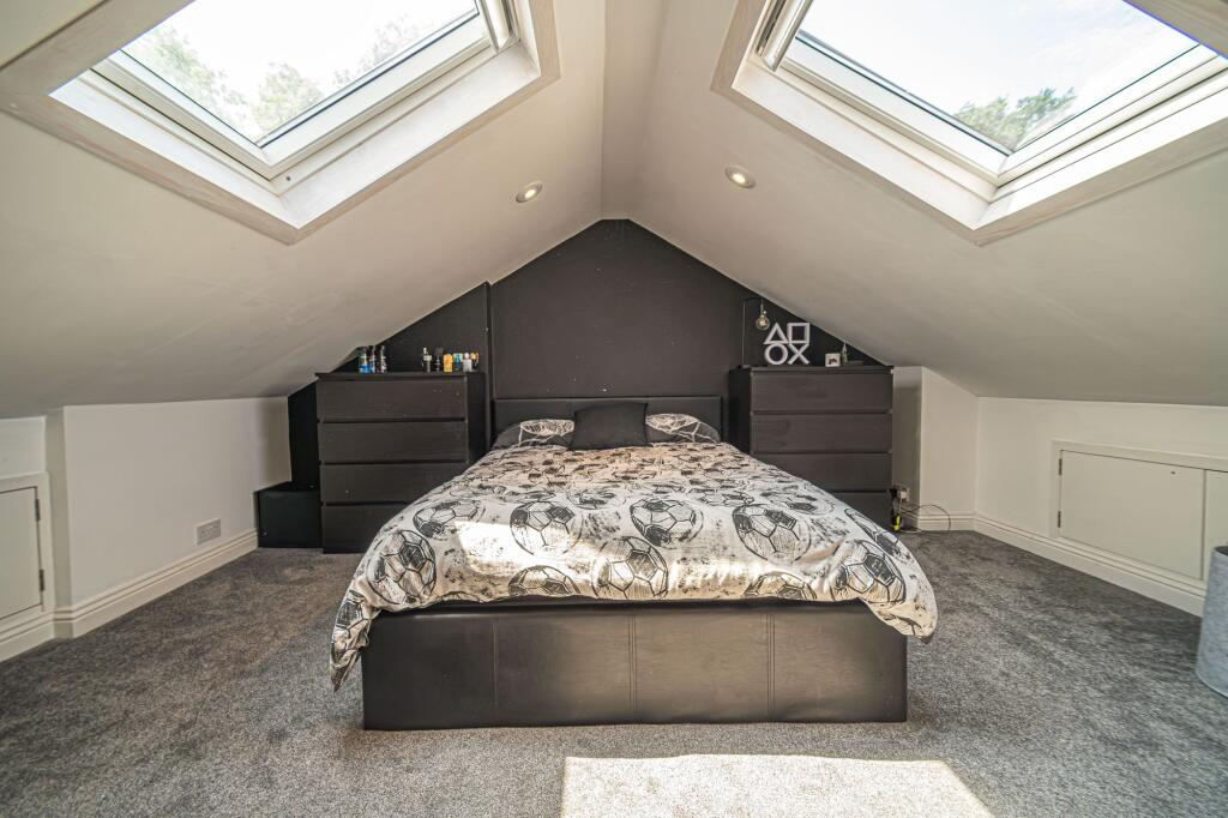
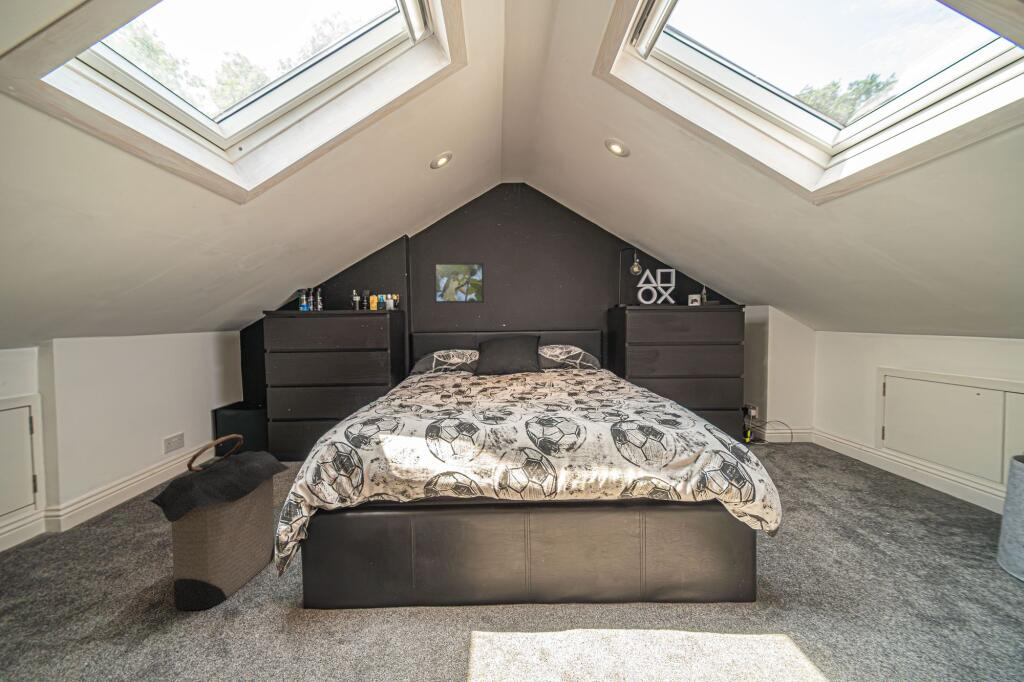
+ laundry hamper [147,433,290,611]
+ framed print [433,262,485,304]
